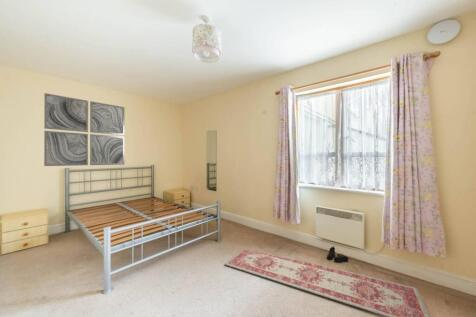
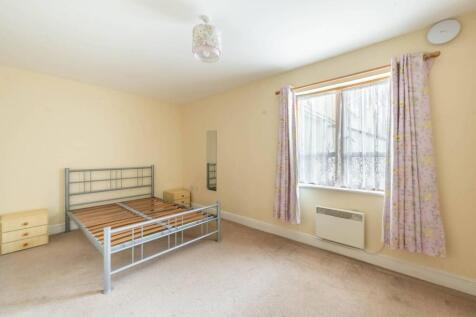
- boots [326,245,350,264]
- rug [224,249,431,317]
- wall art [43,92,126,167]
